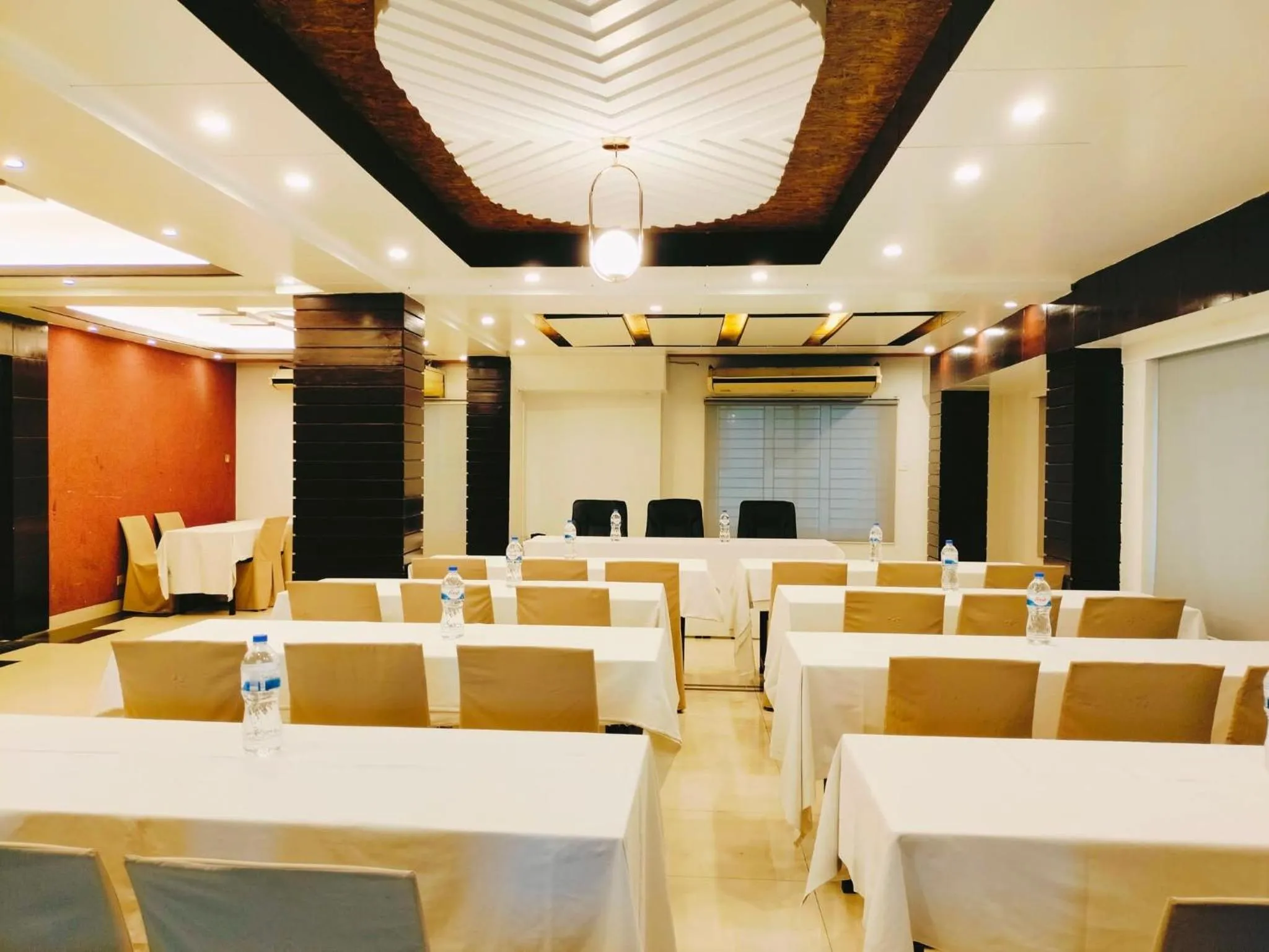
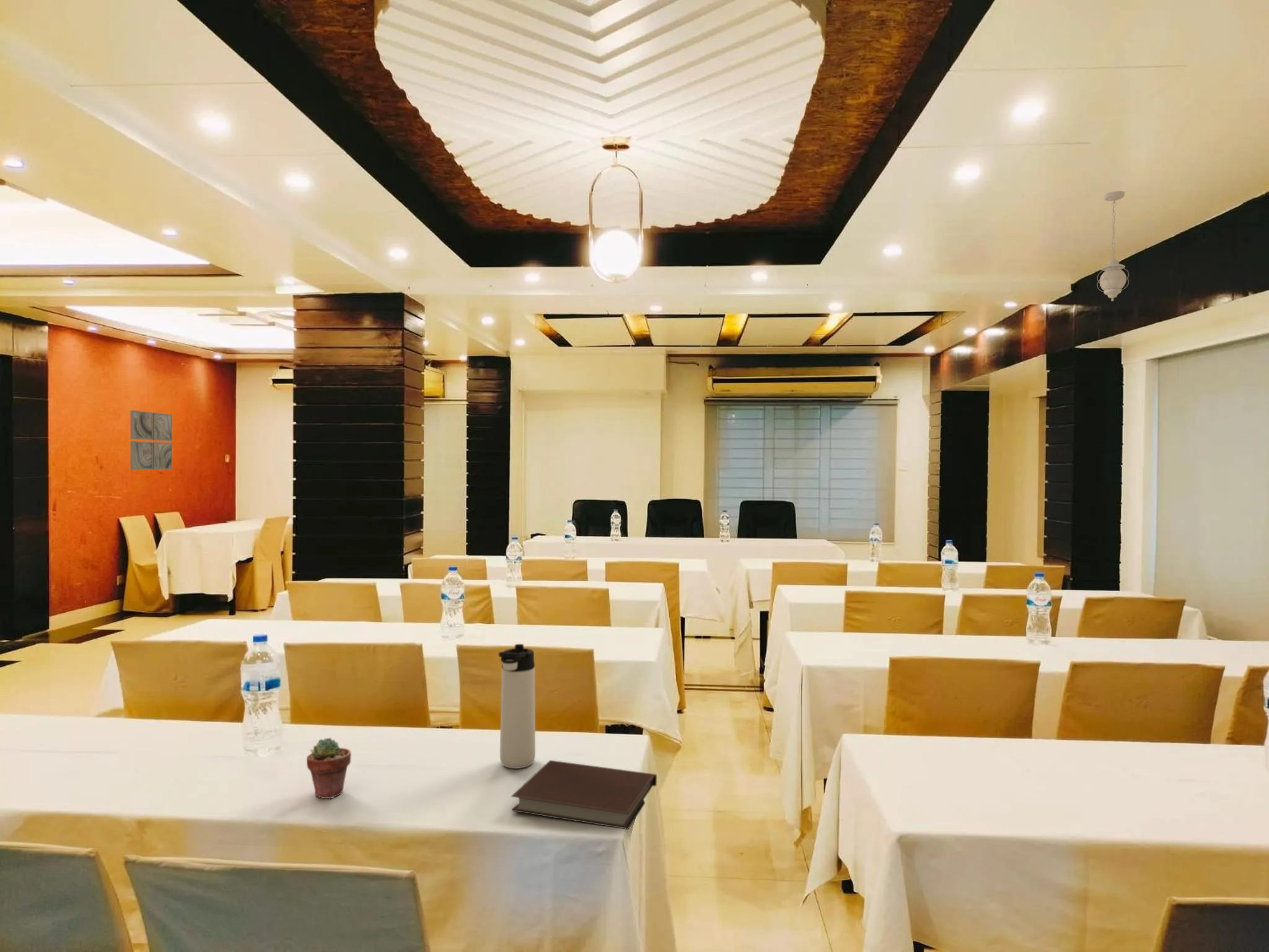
+ potted succulent [306,737,352,800]
+ pendant light [1096,190,1130,302]
+ wall art [130,409,173,471]
+ thermos bottle [498,644,536,769]
+ notebook [510,759,657,830]
